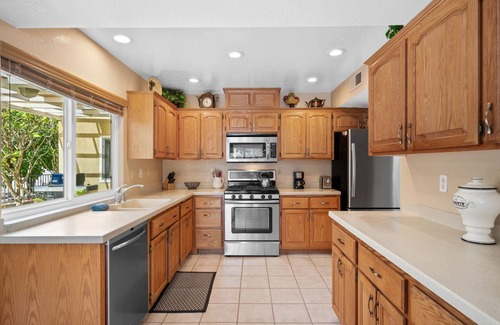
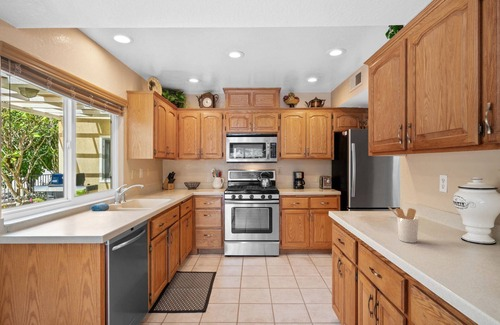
+ utensil holder [388,206,420,244]
